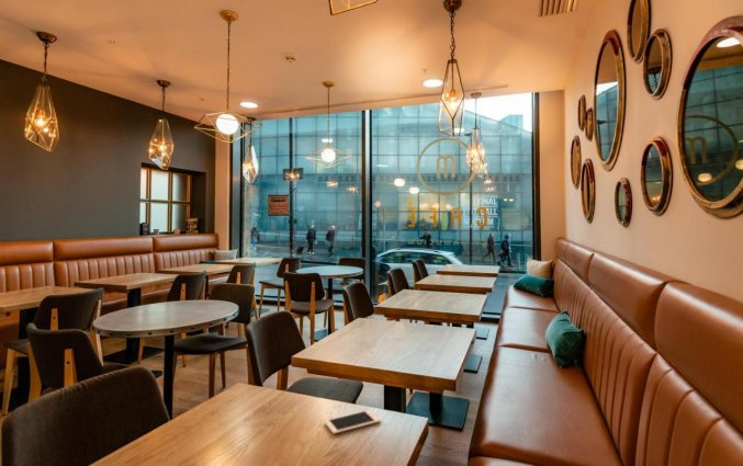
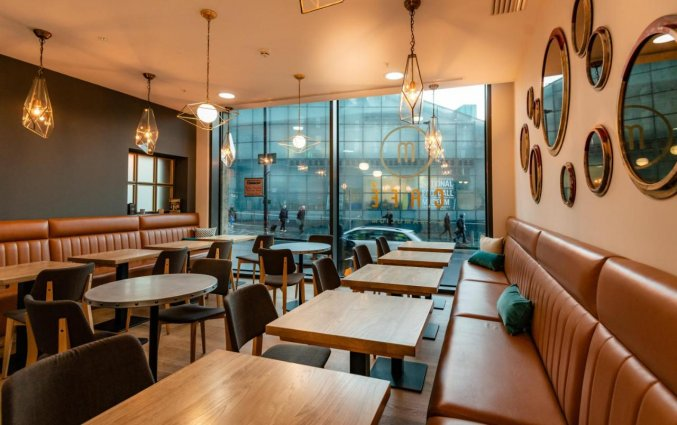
- cell phone [324,409,382,435]
